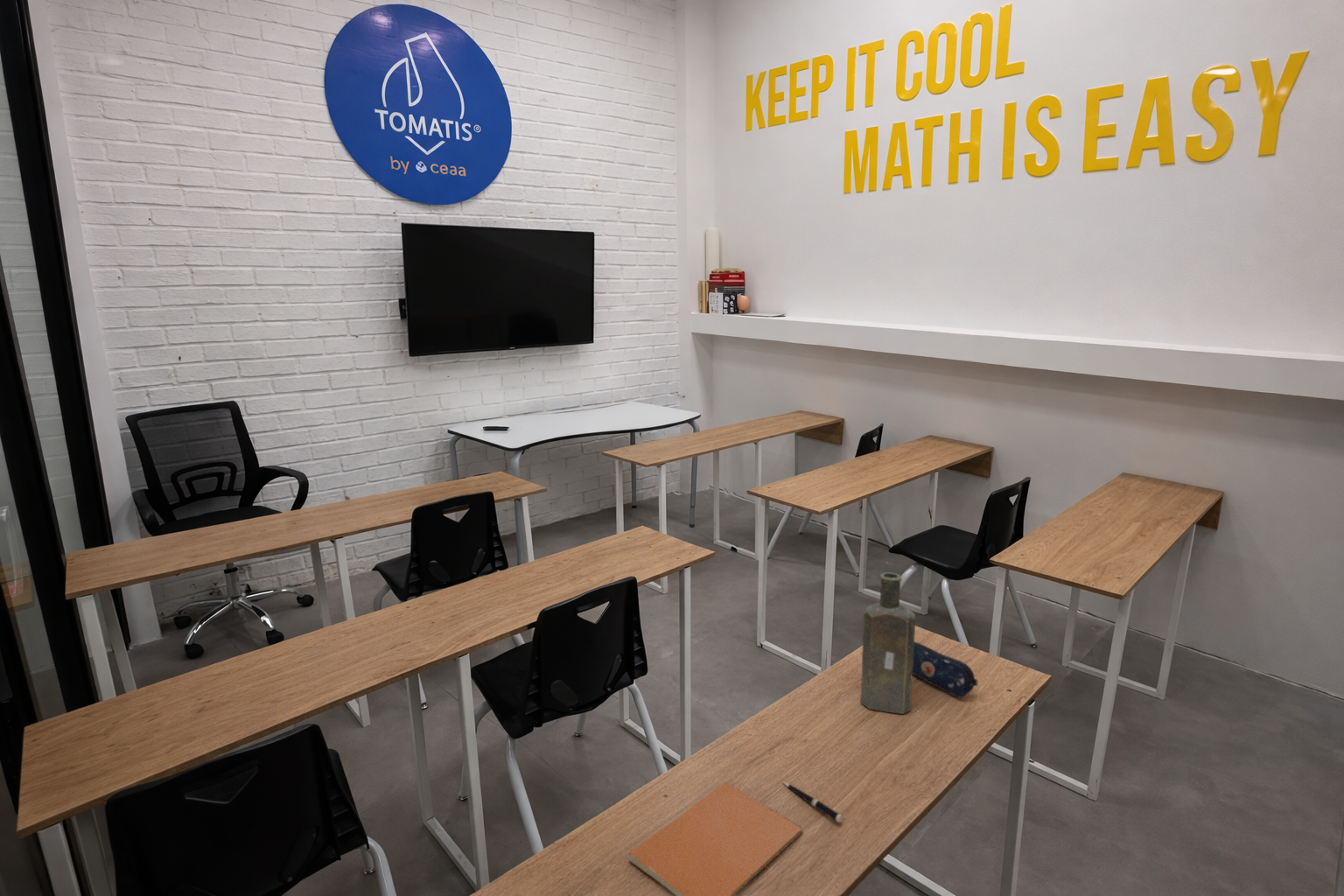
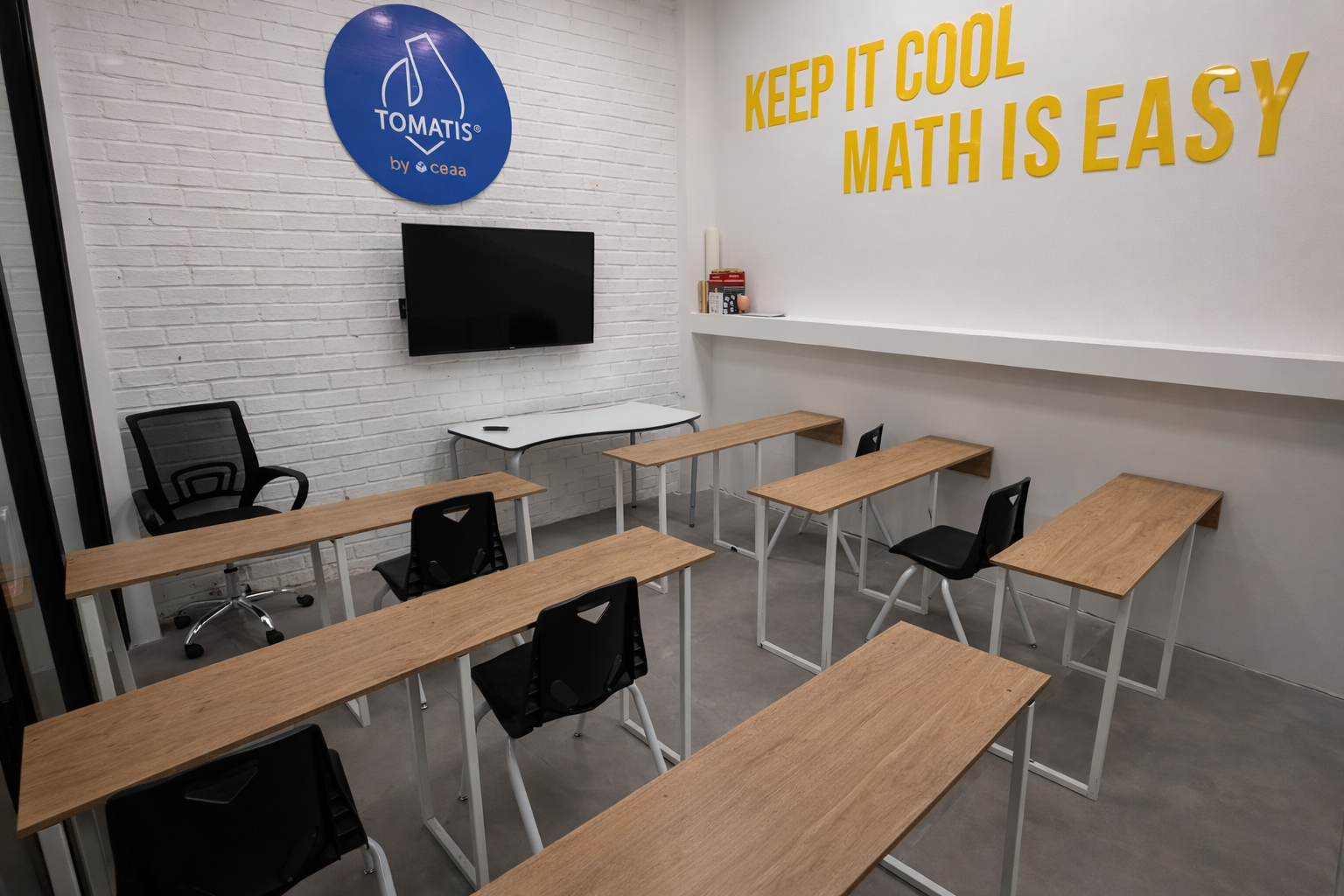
- book [627,781,803,896]
- pen [781,781,844,823]
- bottle [860,571,916,715]
- pencil case [913,641,978,699]
